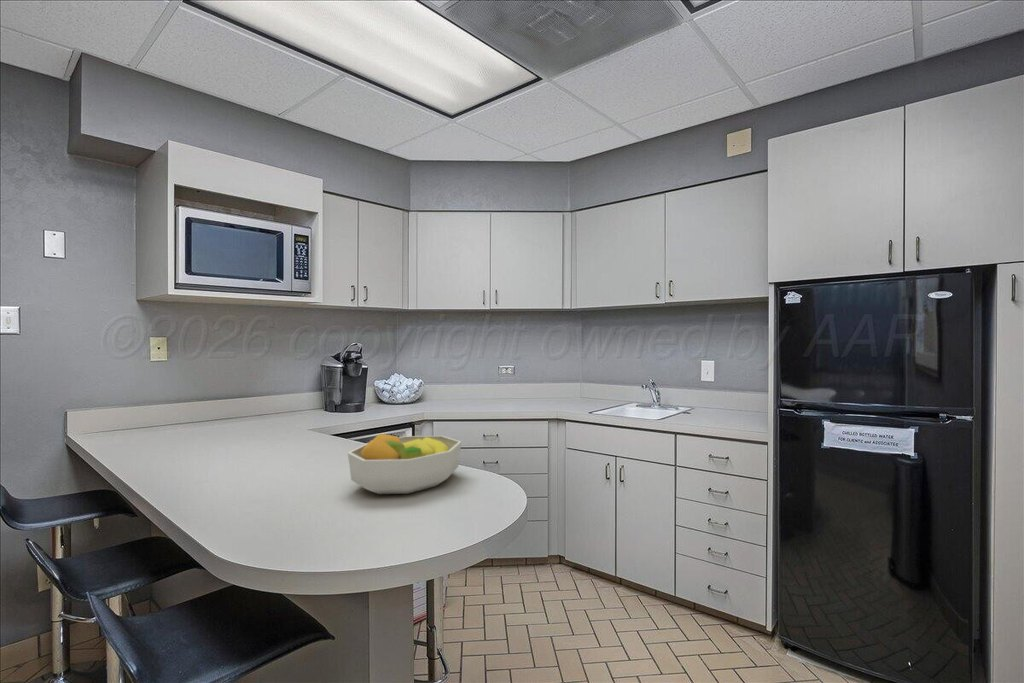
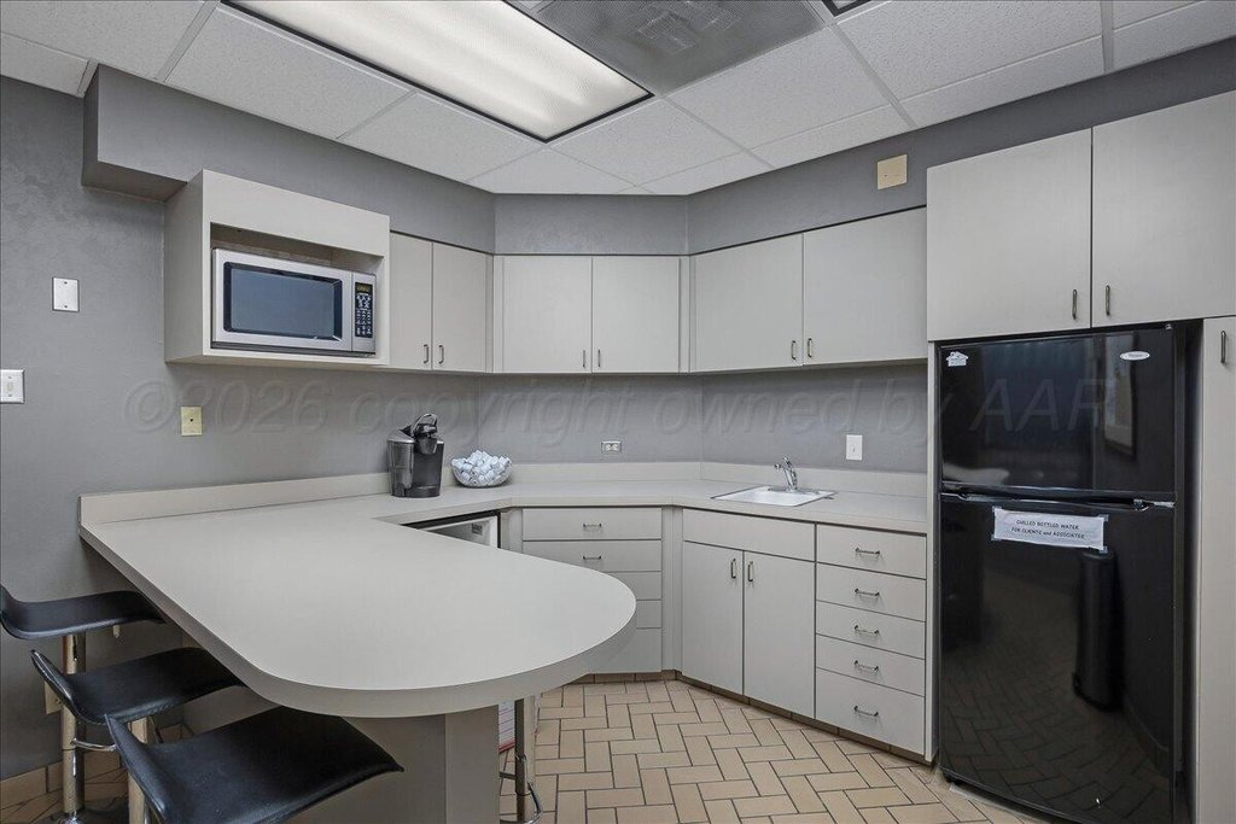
- fruit bowl [347,433,462,495]
